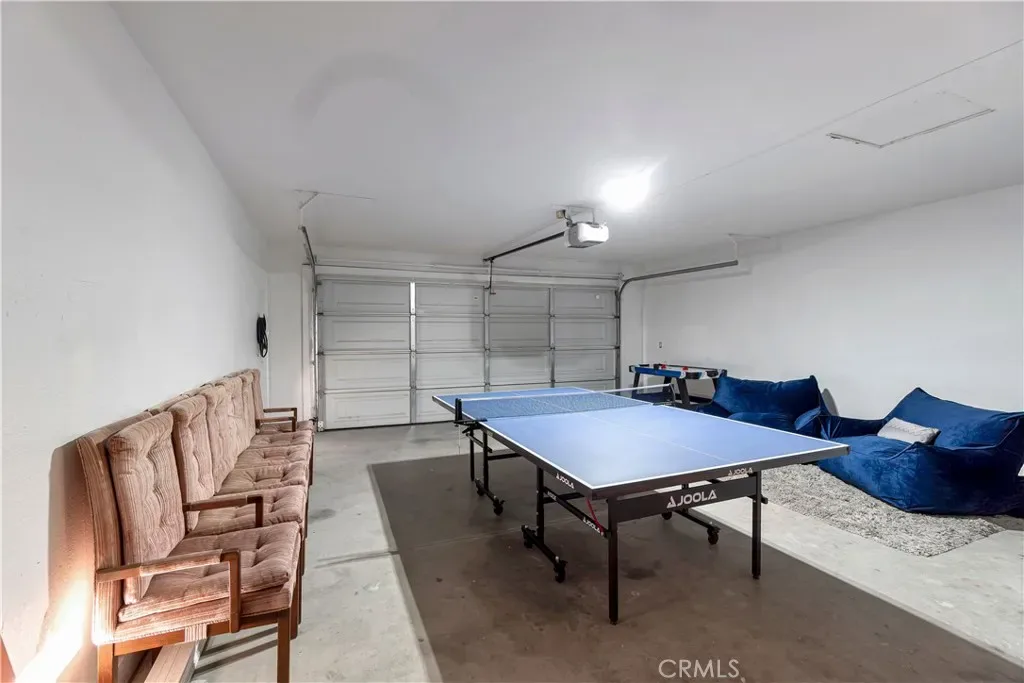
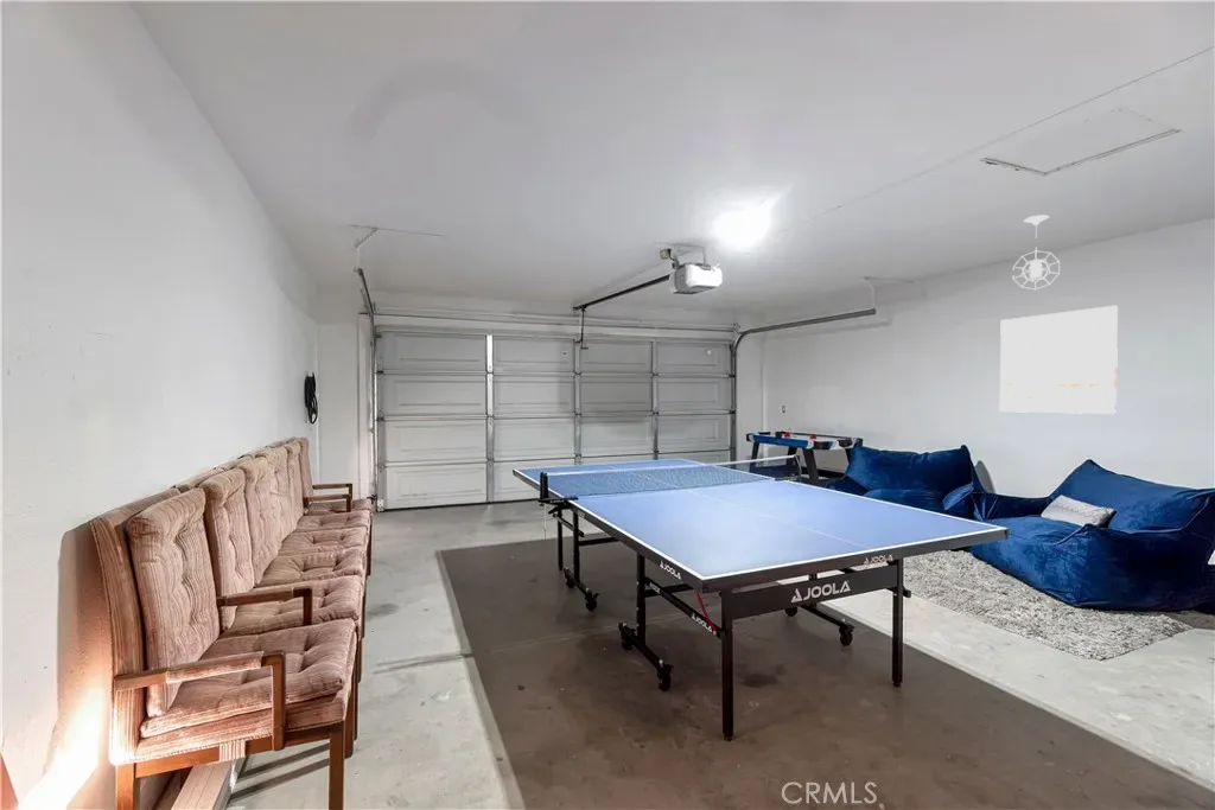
+ pendant light [1012,213,1061,291]
+ wall art [999,305,1119,415]
